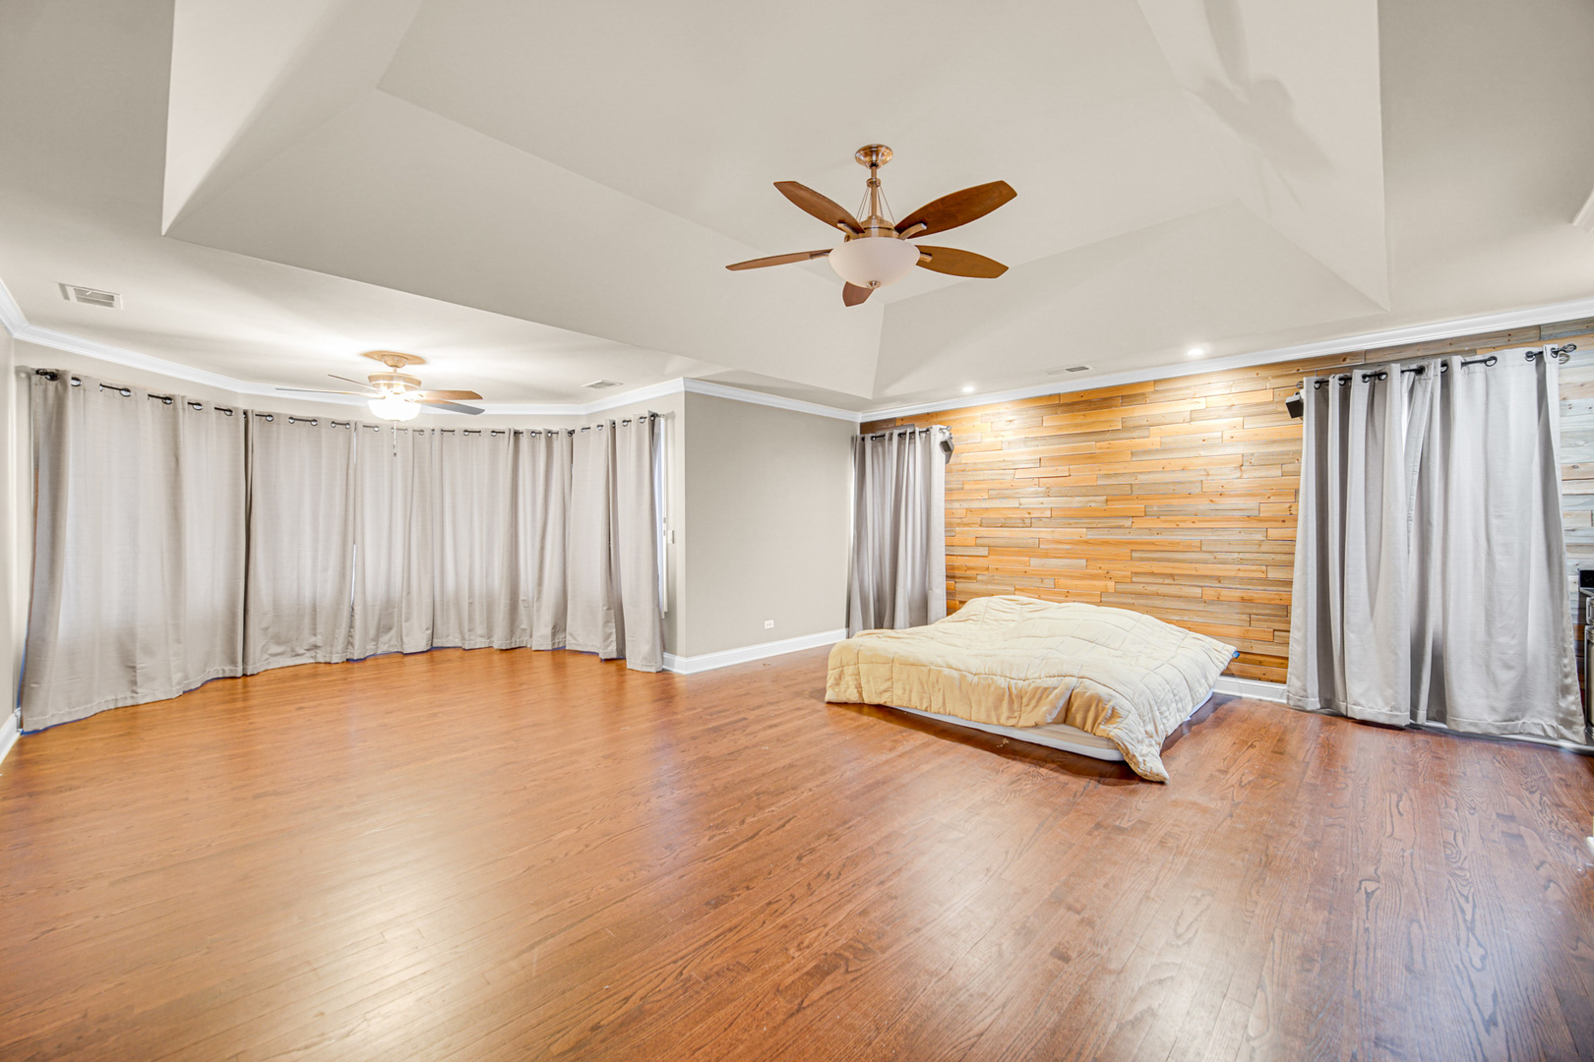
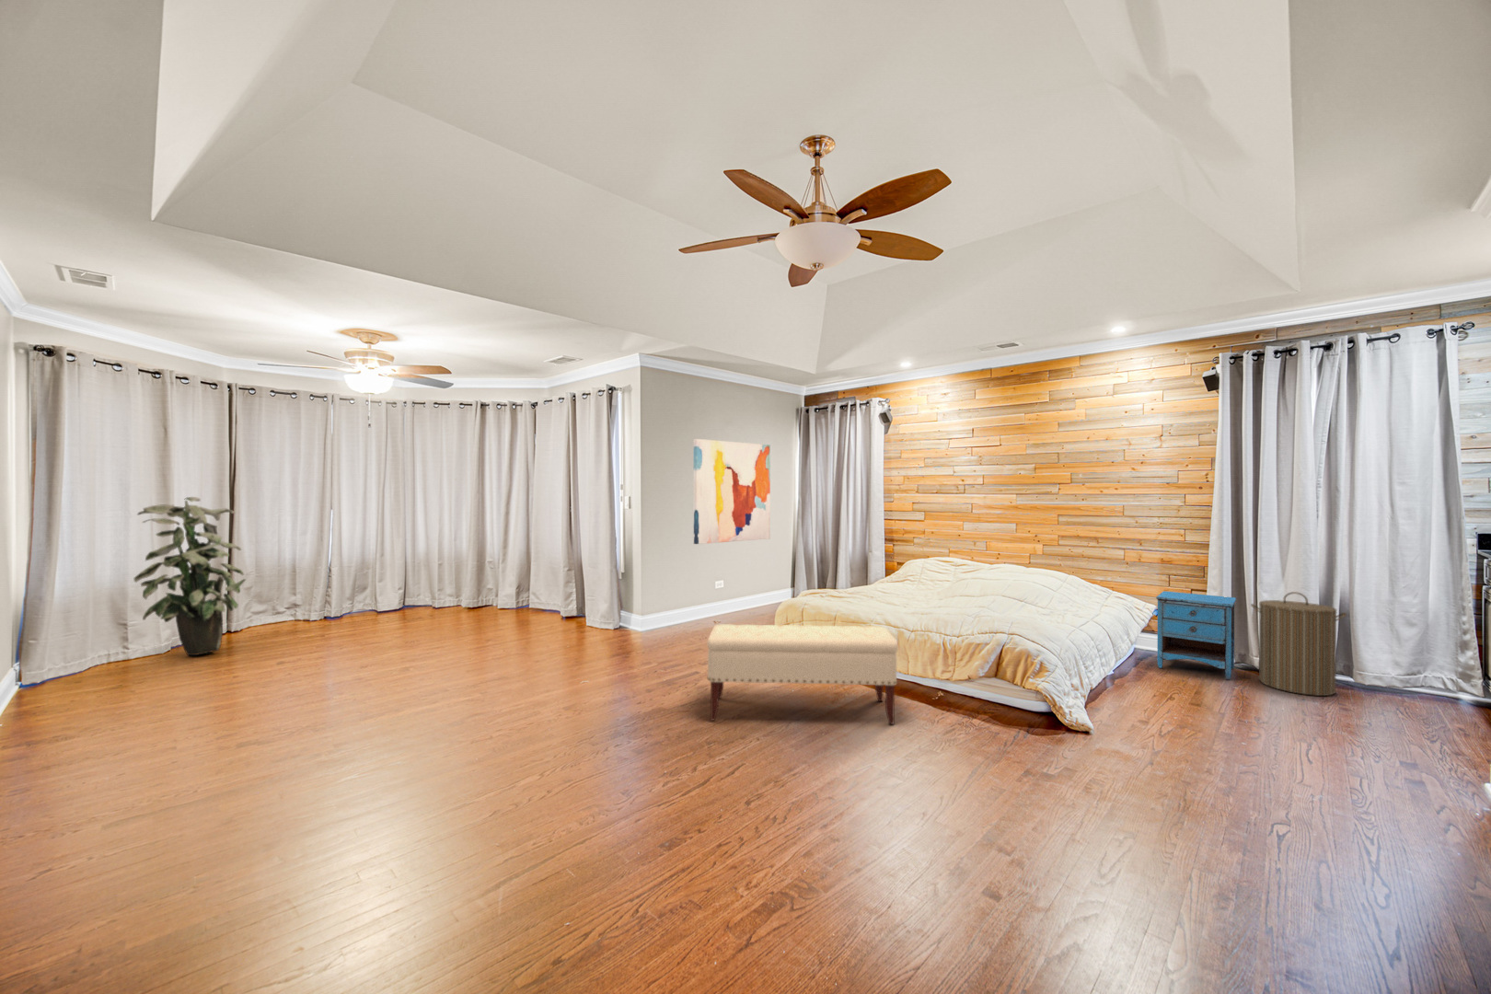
+ nightstand [1155,590,1237,680]
+ indoor plant [133,496,246,657]
+ laundry hamper [1250,591,1348,697]
+ bench [706,623,900,726]
+ wall art [693,438,771,545]
